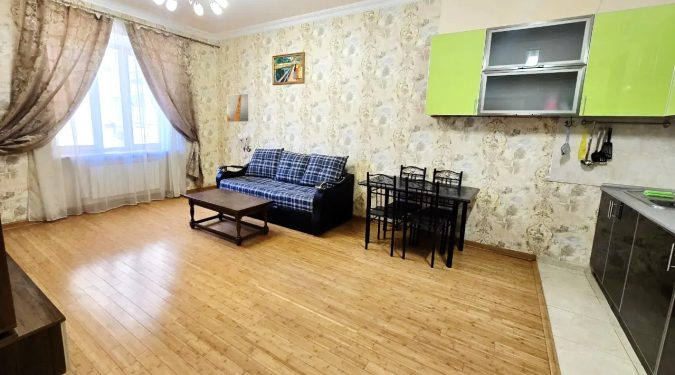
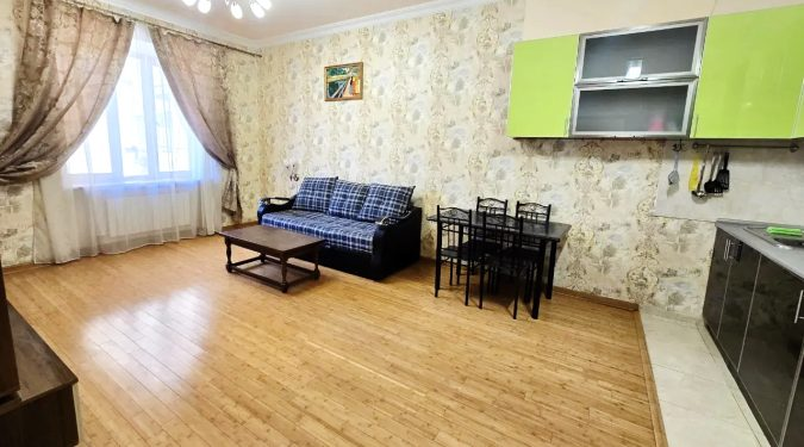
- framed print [226,92,251,123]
